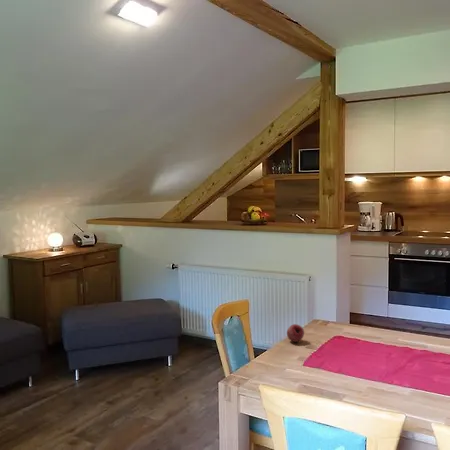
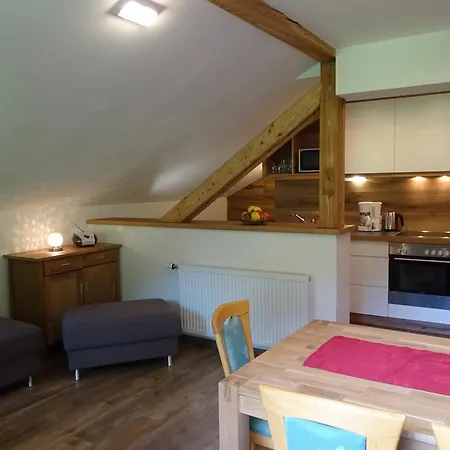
- fruit [286,323,305,343]
